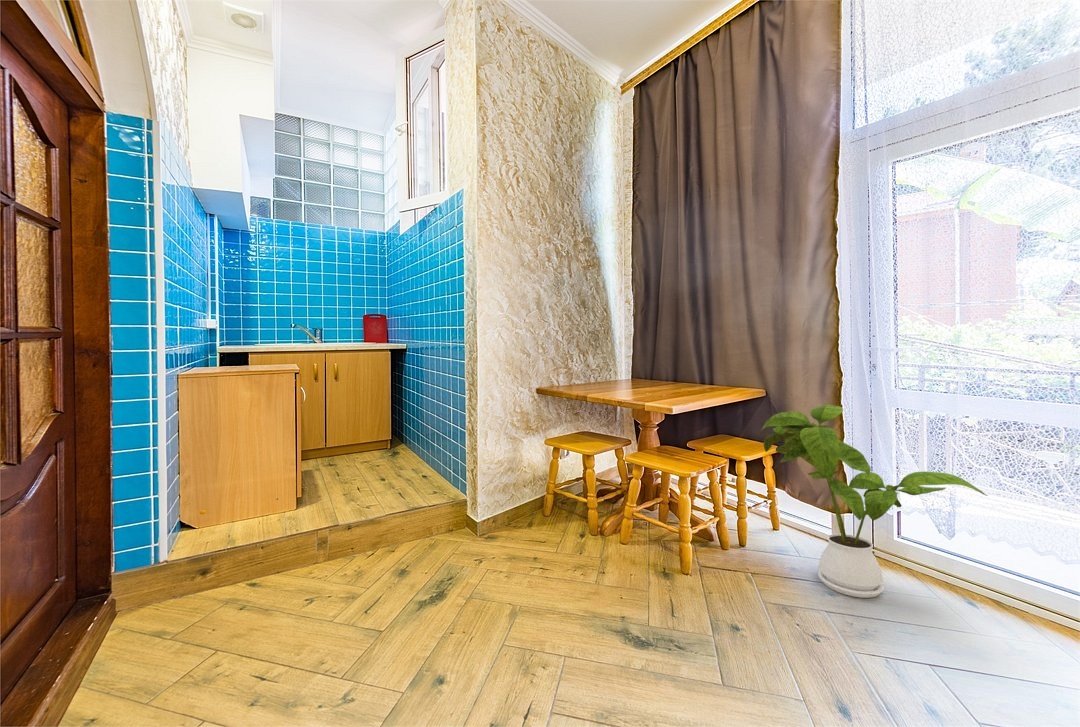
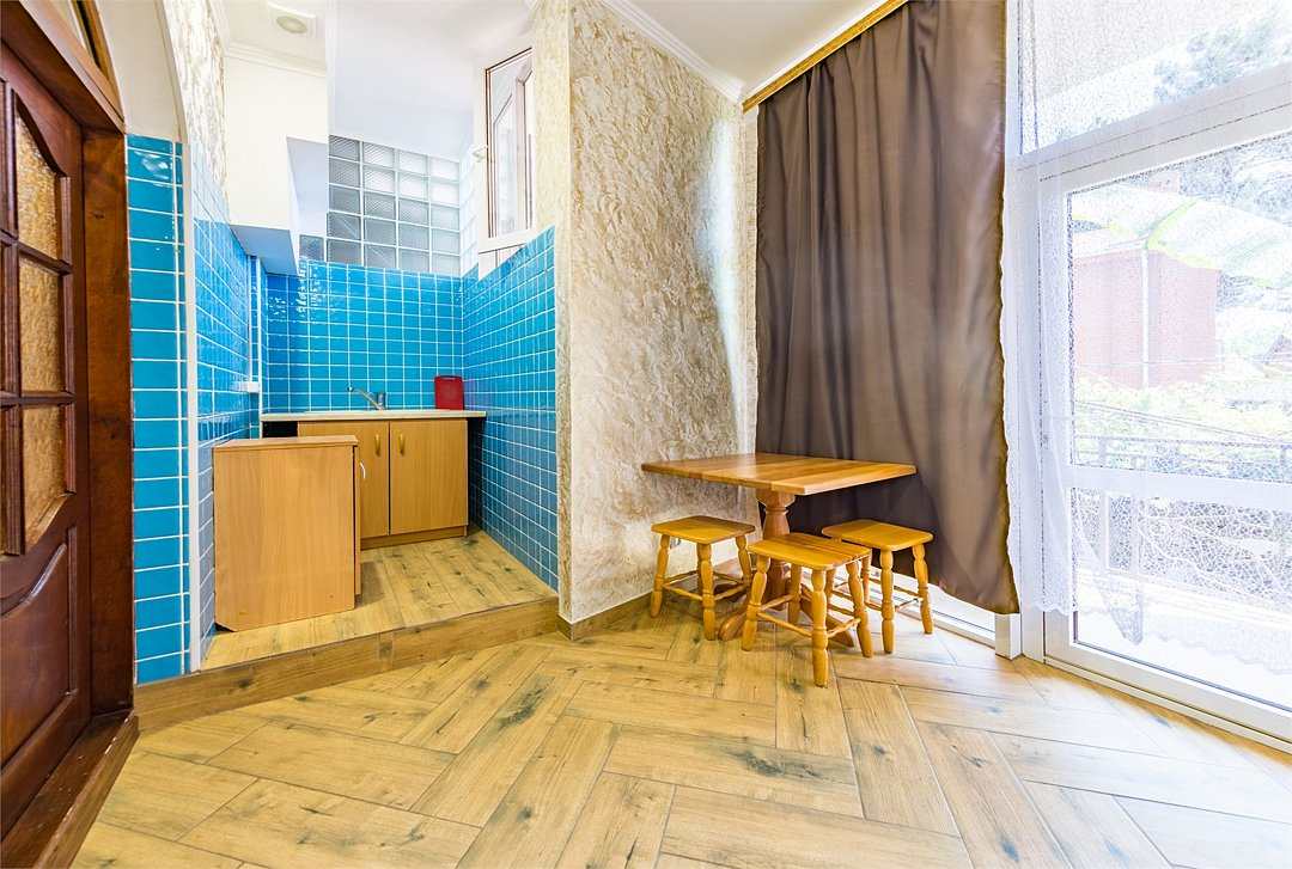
- house plant [760,404,989,599]
